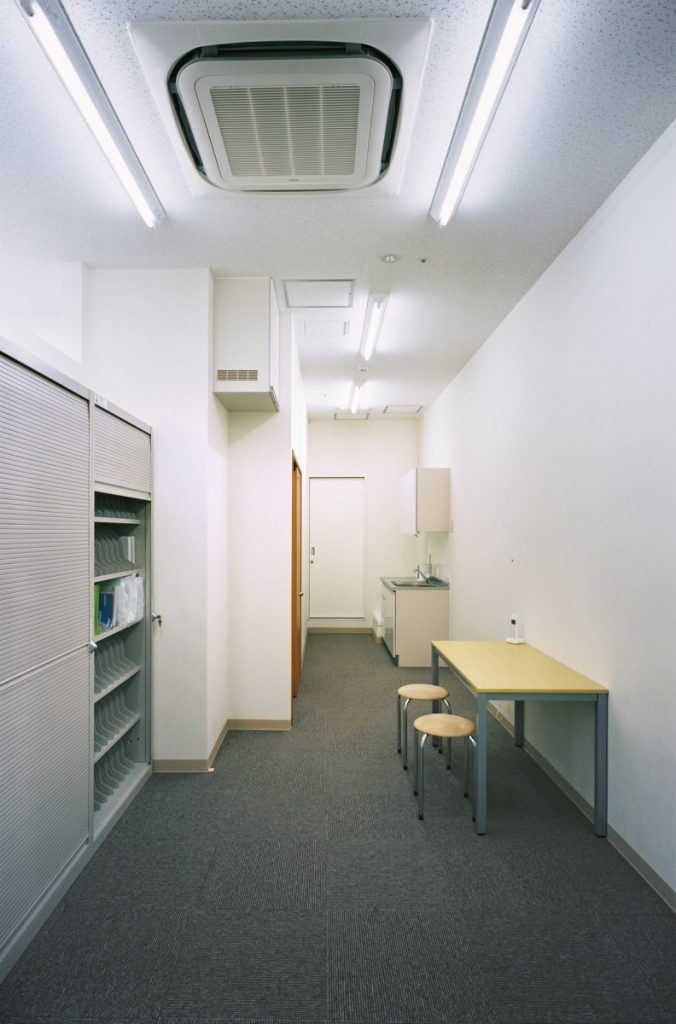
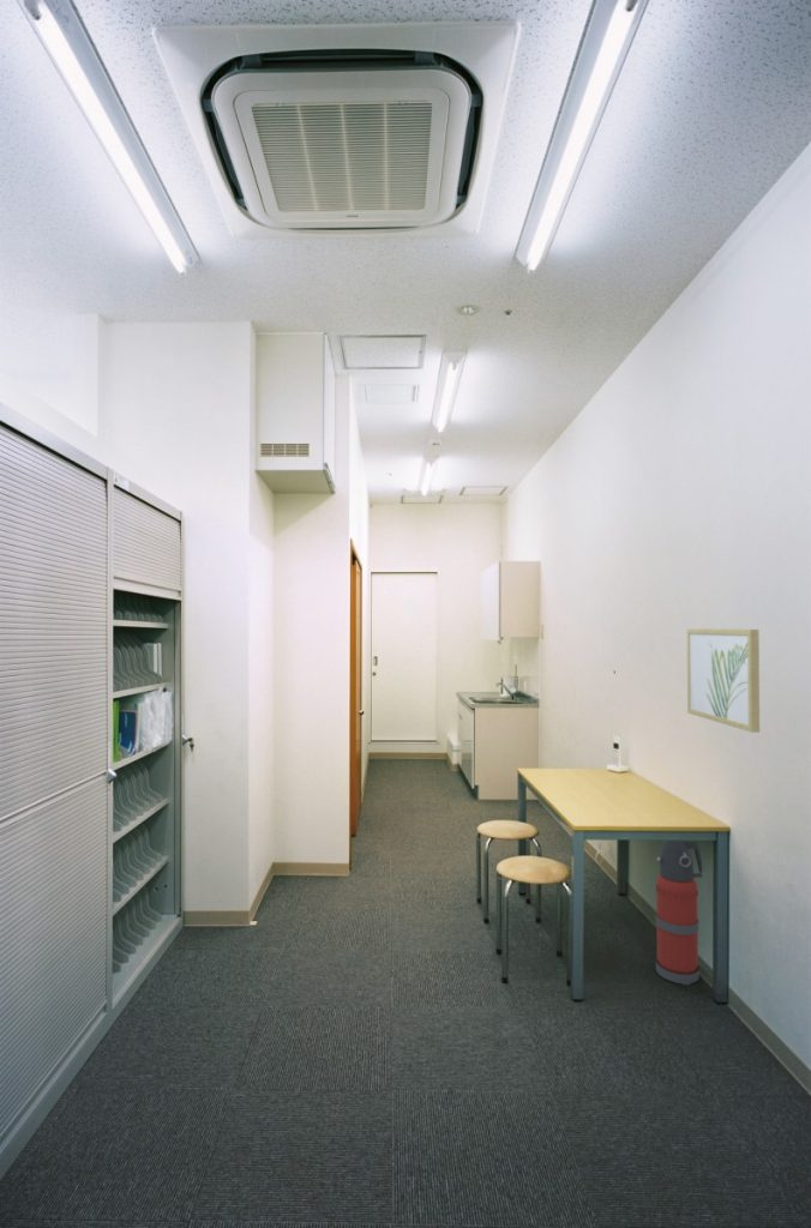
+ wall art [686,627,761,734]
+ fire extinguisher [655,839,703,986]
